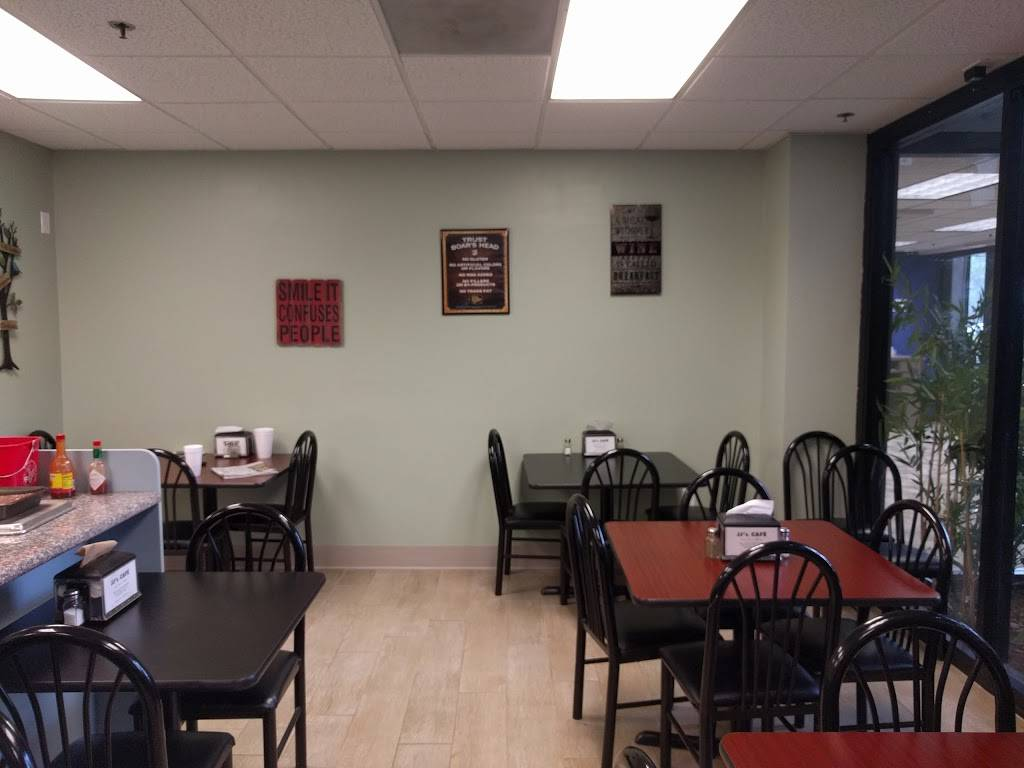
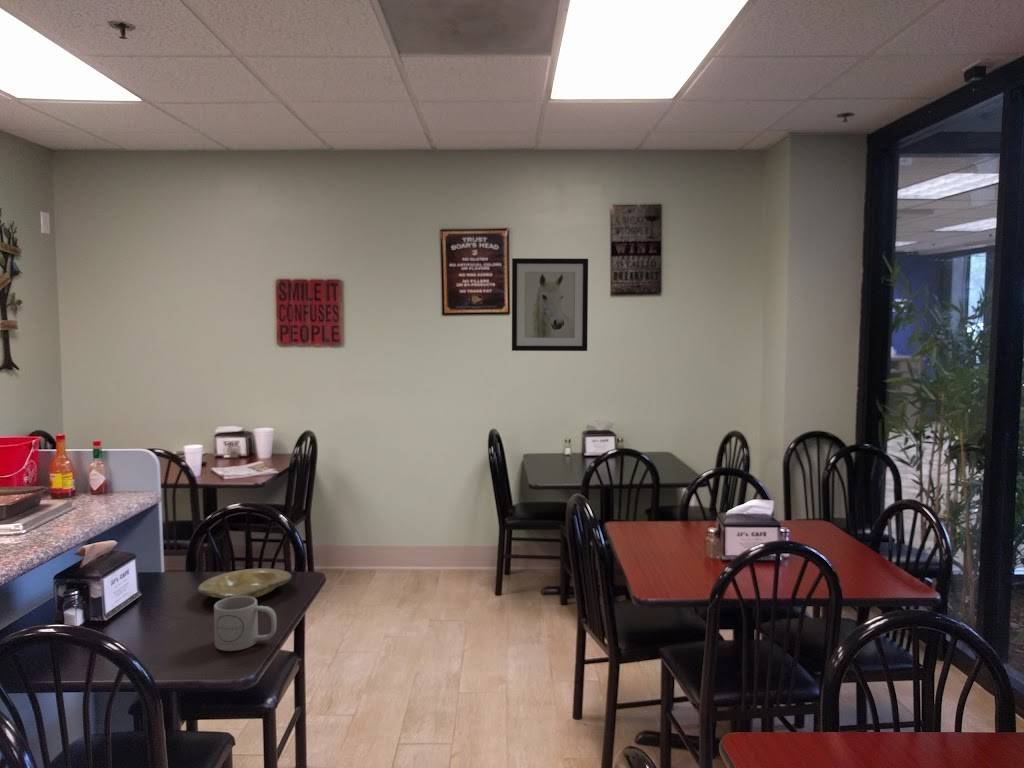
+ mug [213,596,278,652]
+ plate [197,568,293,599]
+ wall art [511,257,589,352]
